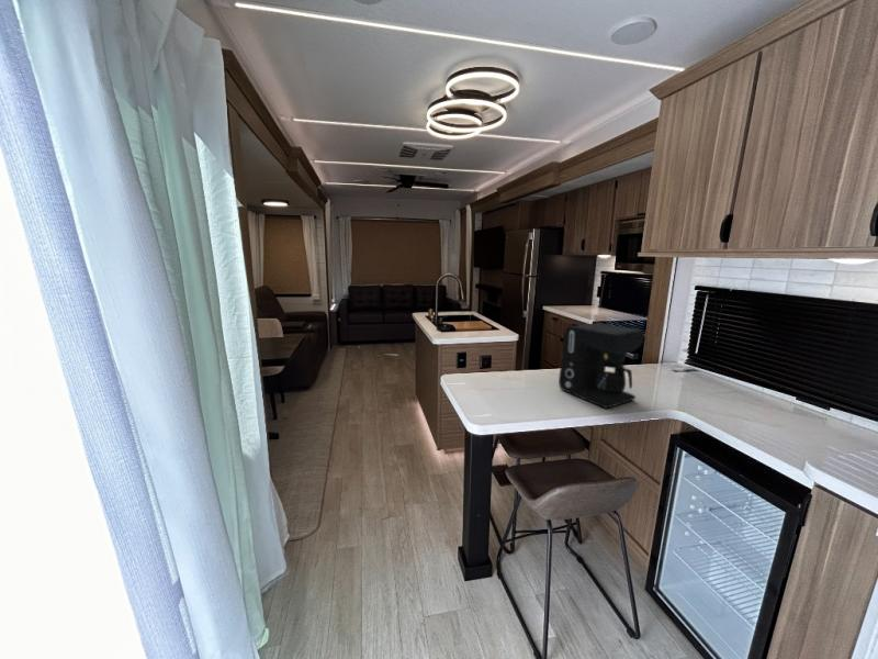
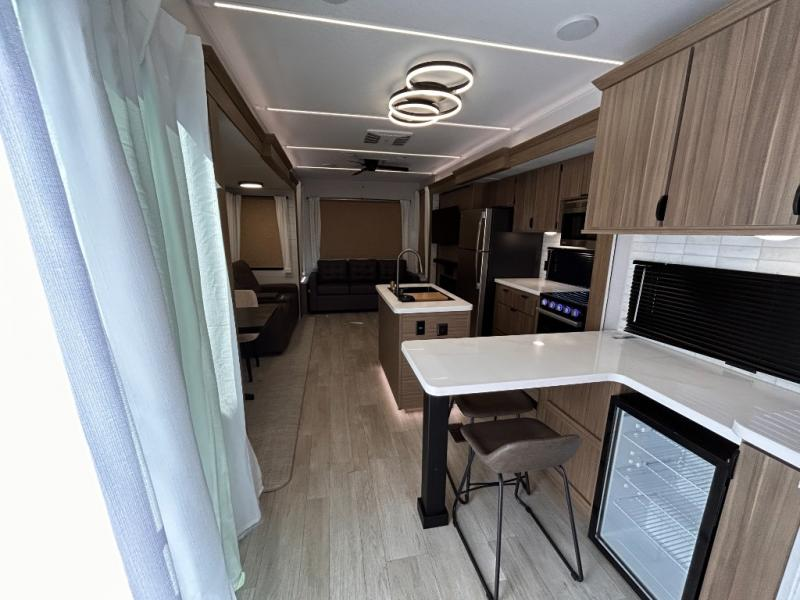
- coffee maker [558,322,645,410]
